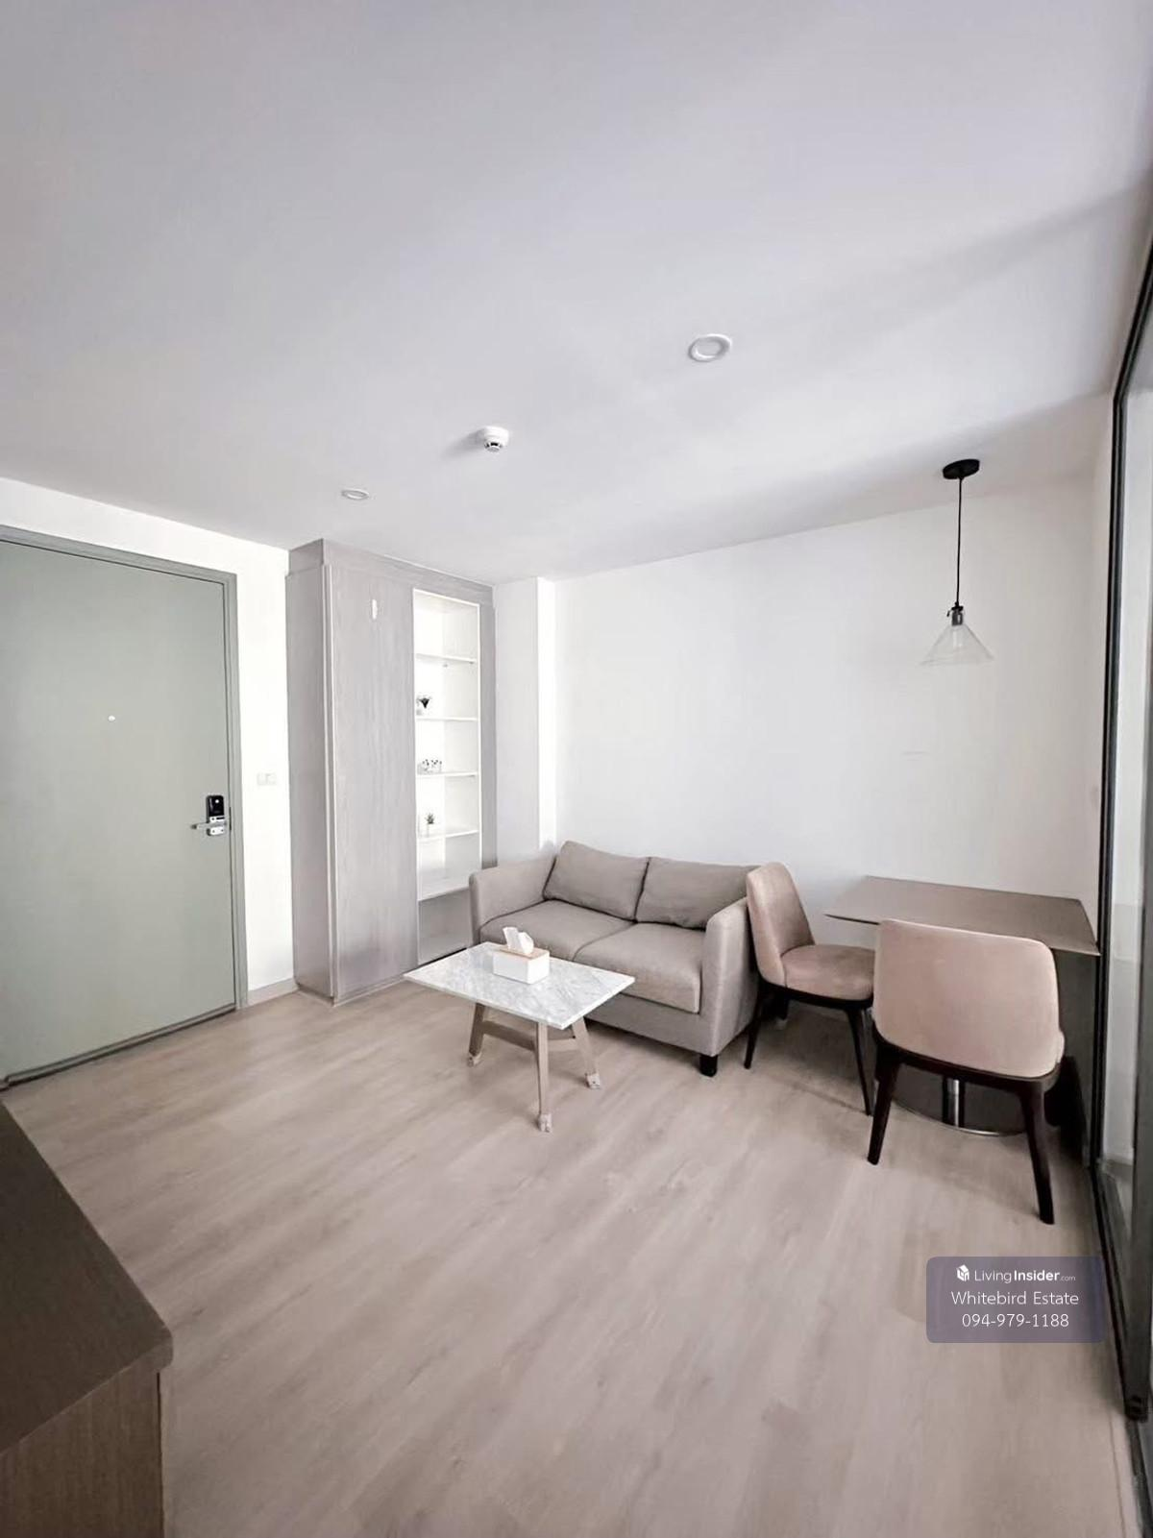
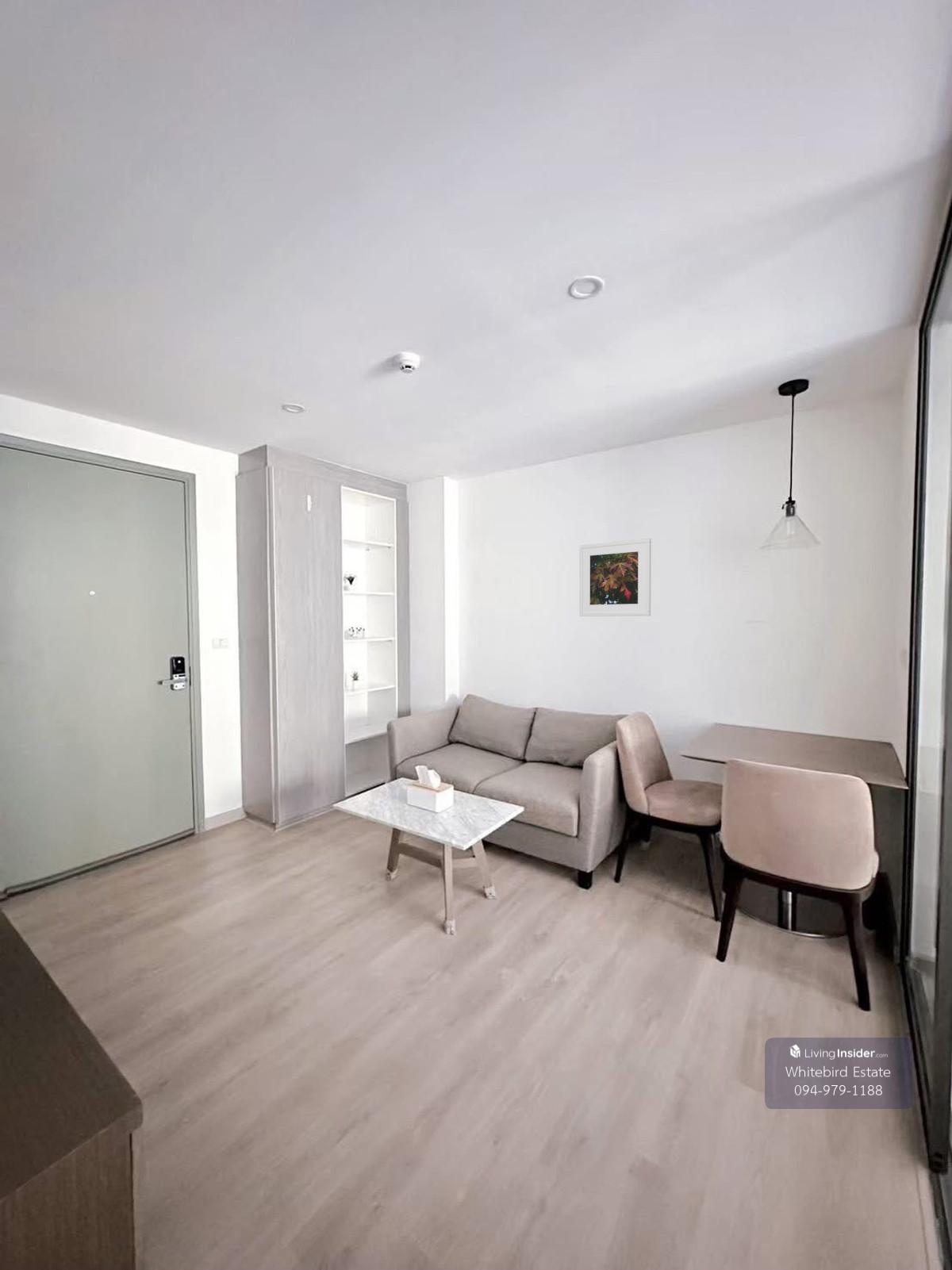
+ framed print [578,538,652,617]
